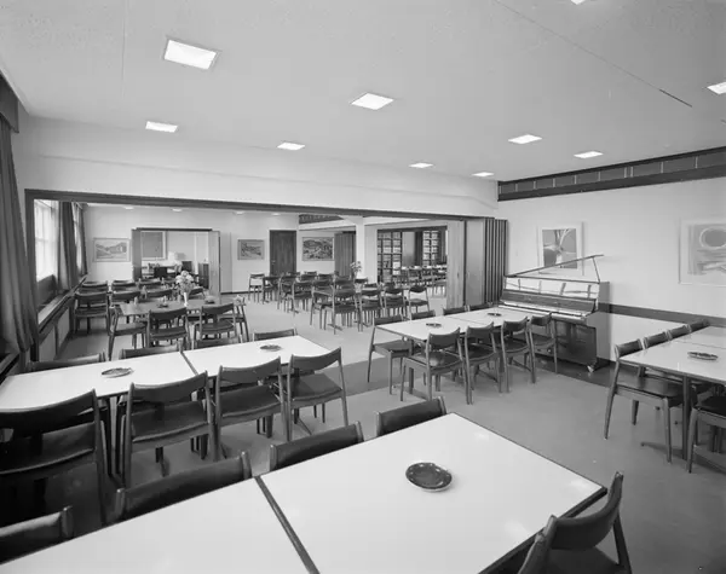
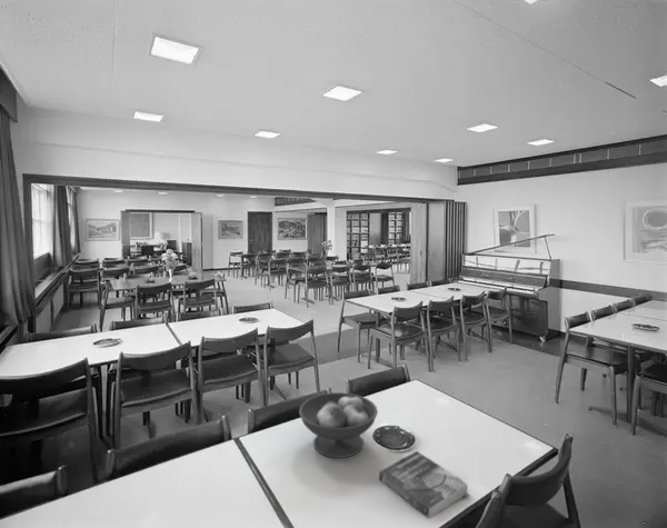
+ fruit bowl [298,391,379,459]
+ book [378,450,470,519]
